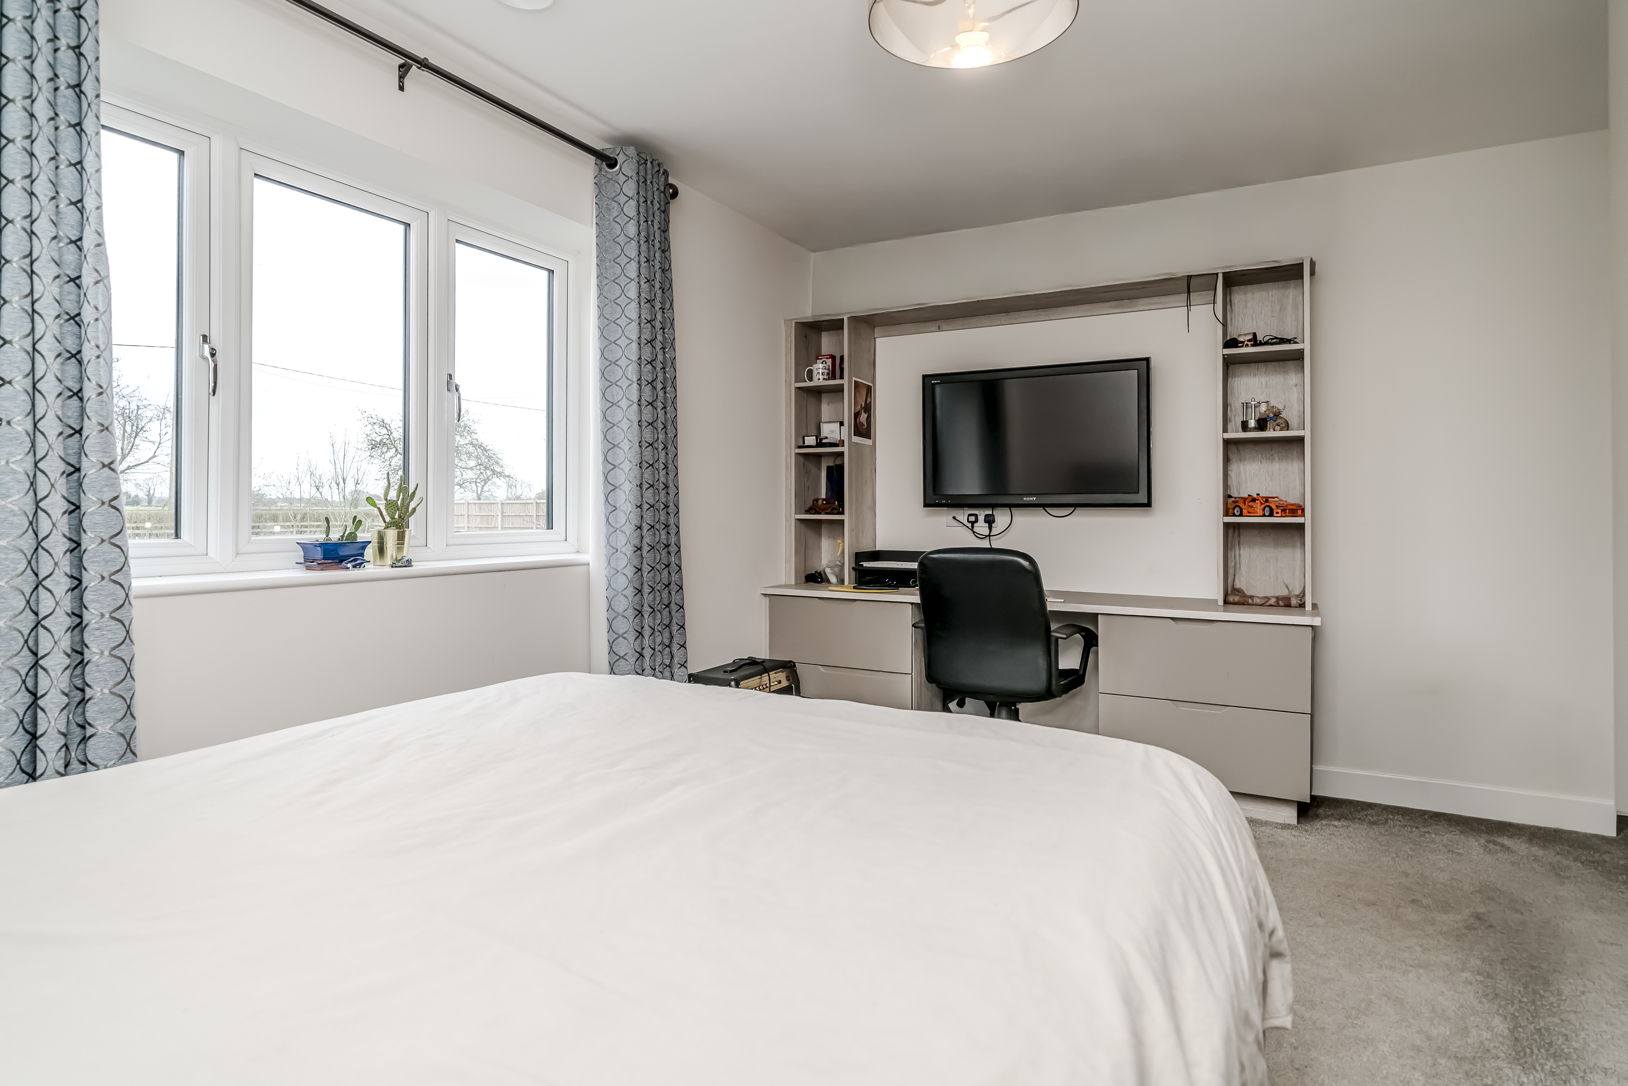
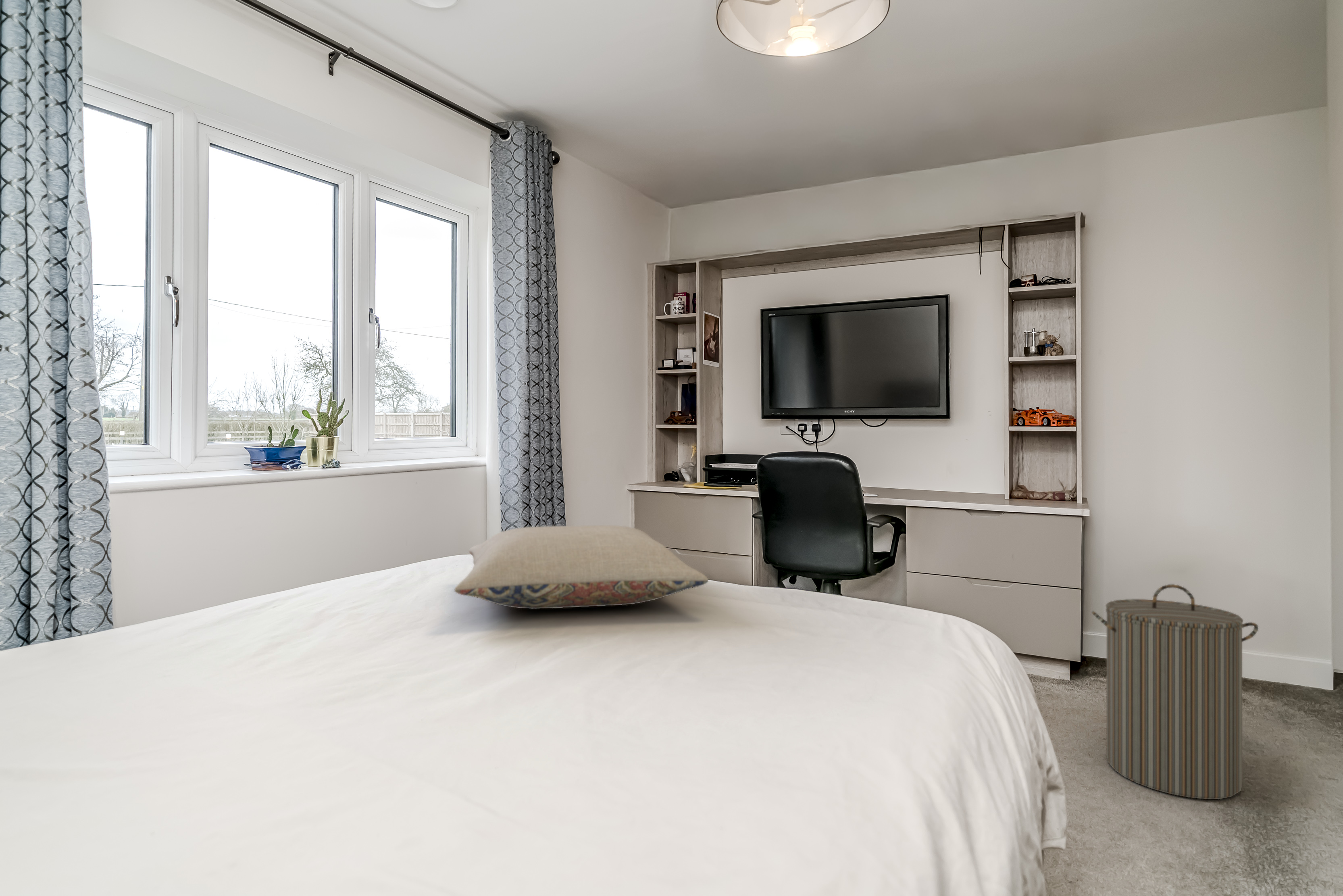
+ laundry hamper [1091,584,1259,800]
+ pillow [454,525,709,609]
